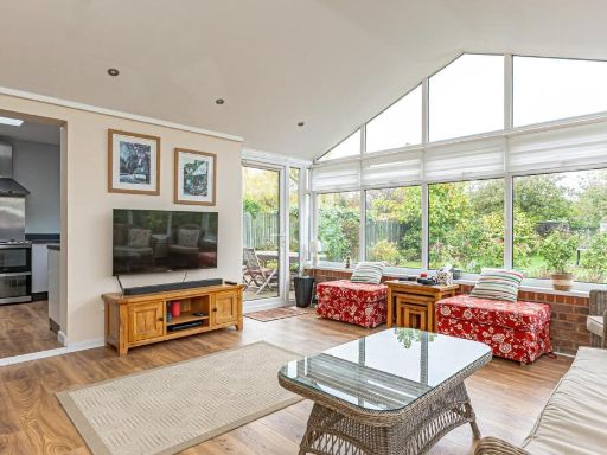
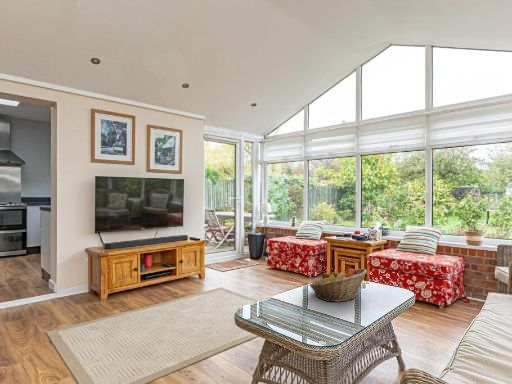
+ fruit basket [308,268,368,303]
